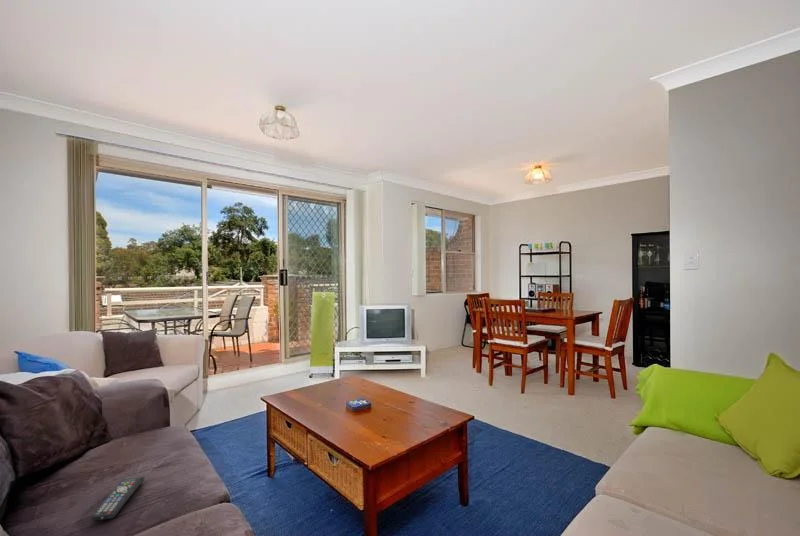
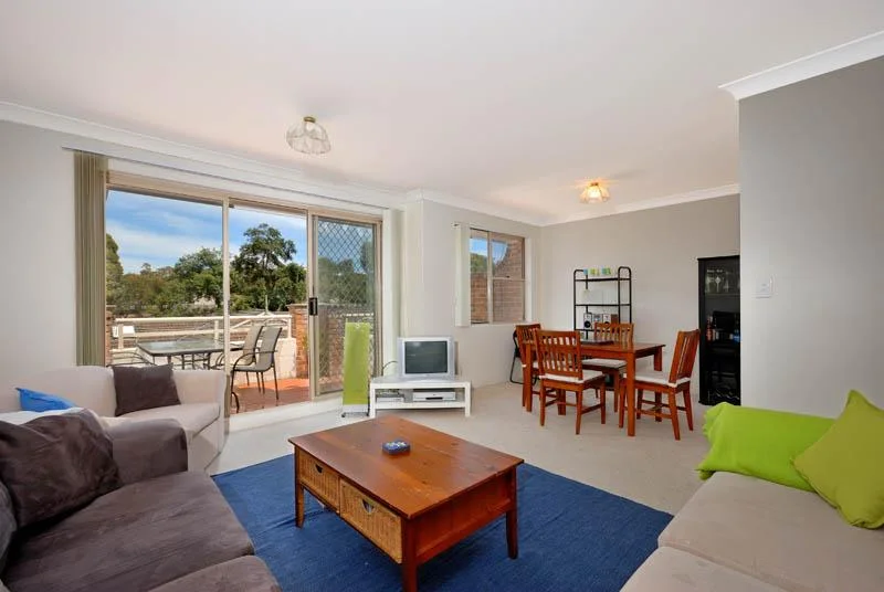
- remote control [90,475,146,521]
